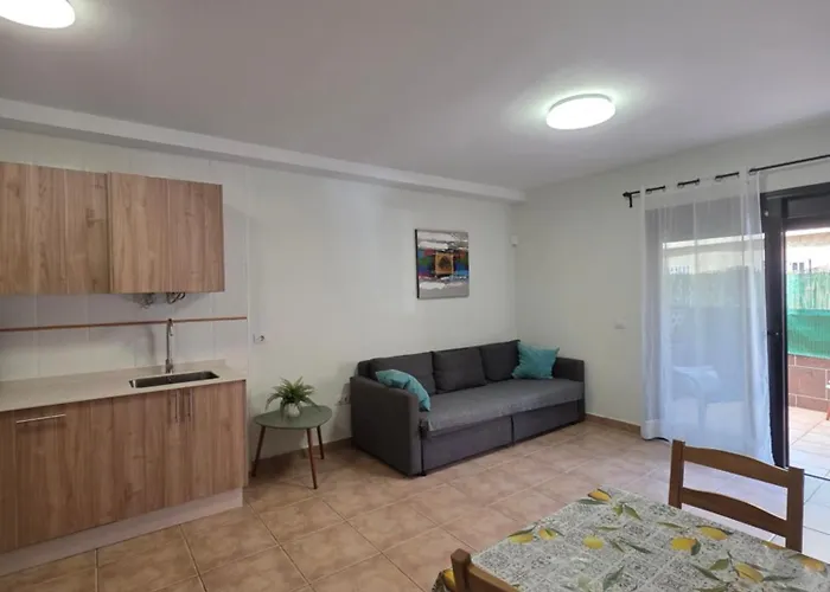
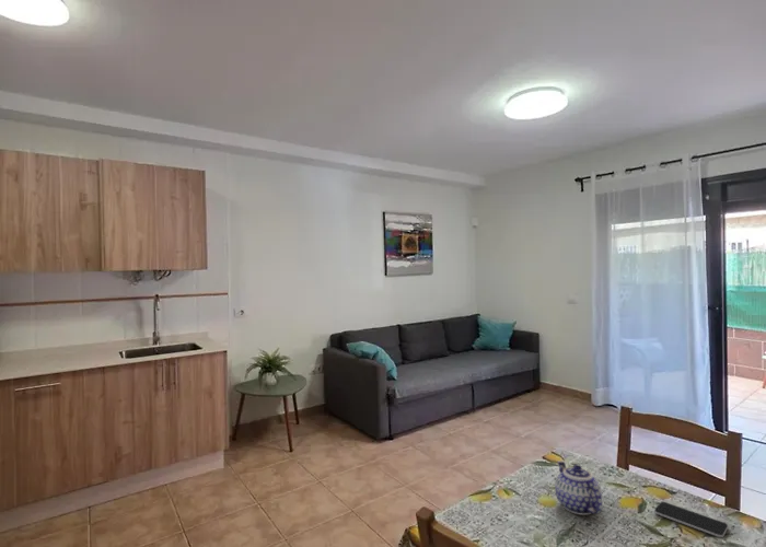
+ smartphone [653,501,729,538]
+ teapot [554,459,603,516]
